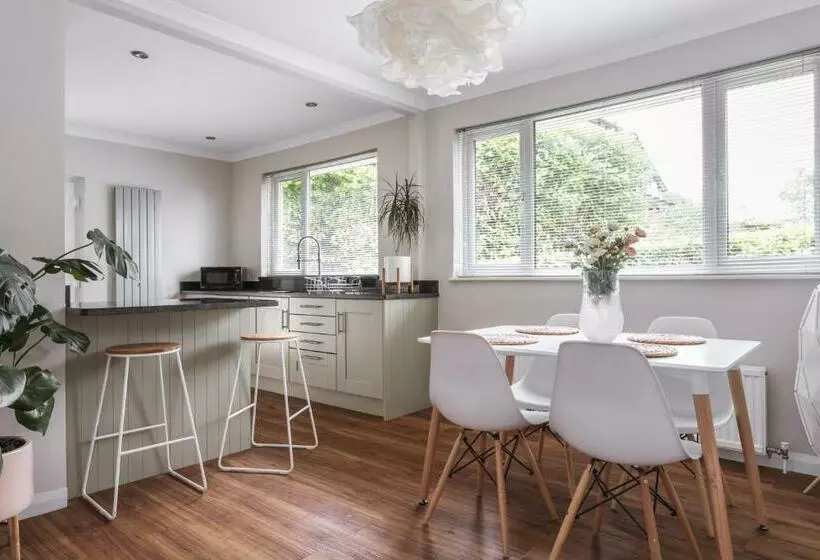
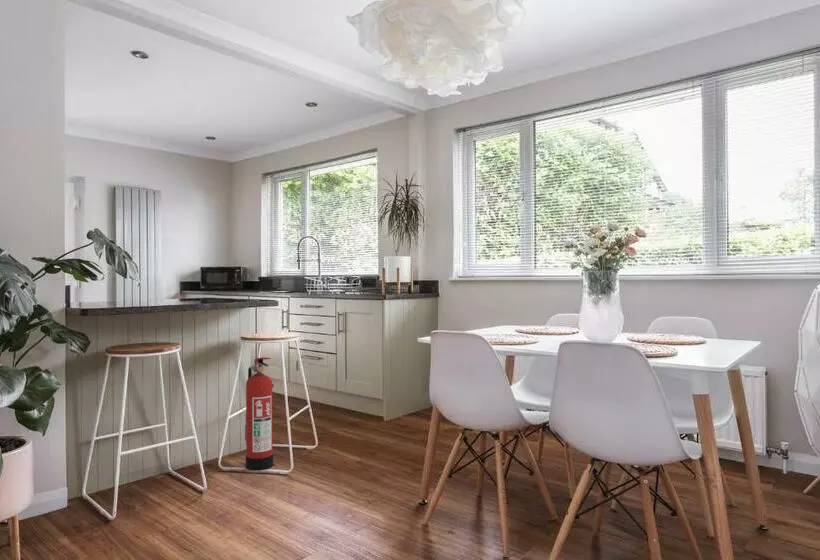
+ fire extinguisher [244,356,275,471]
